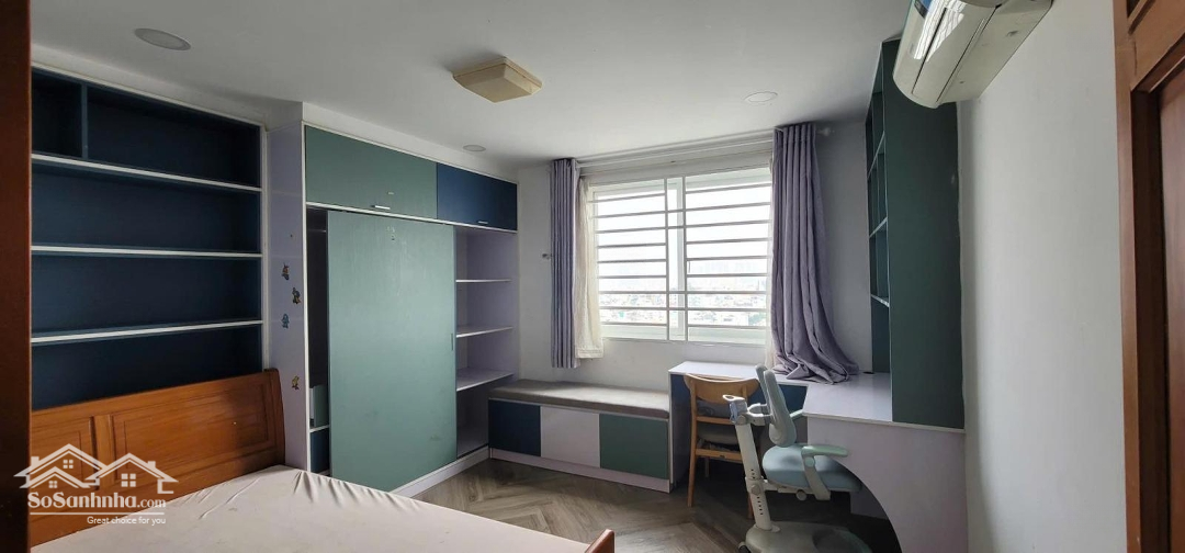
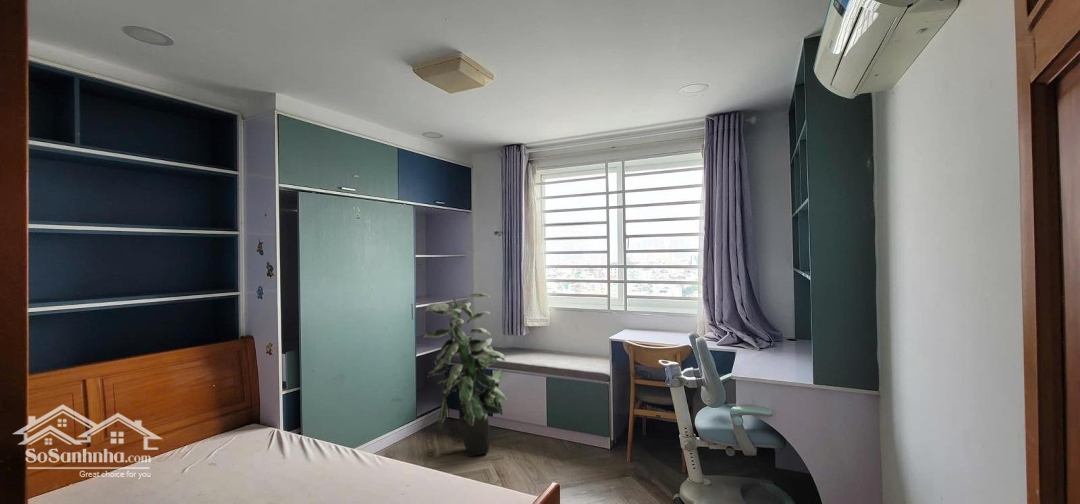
+ indoor plant [422,292,507,458]
